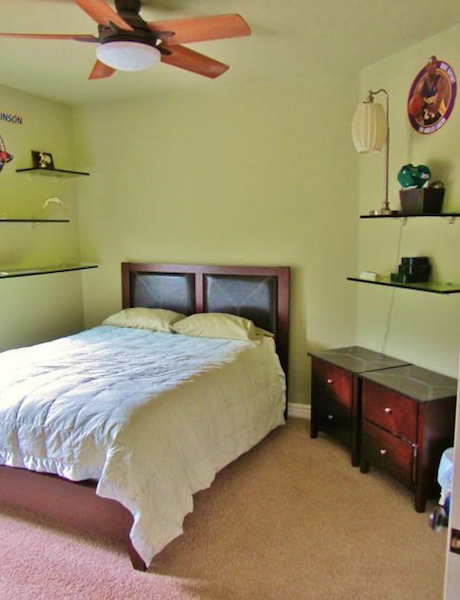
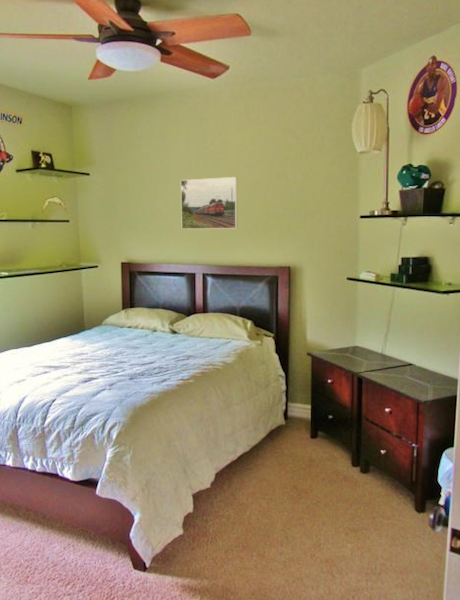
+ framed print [180,176,238,230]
